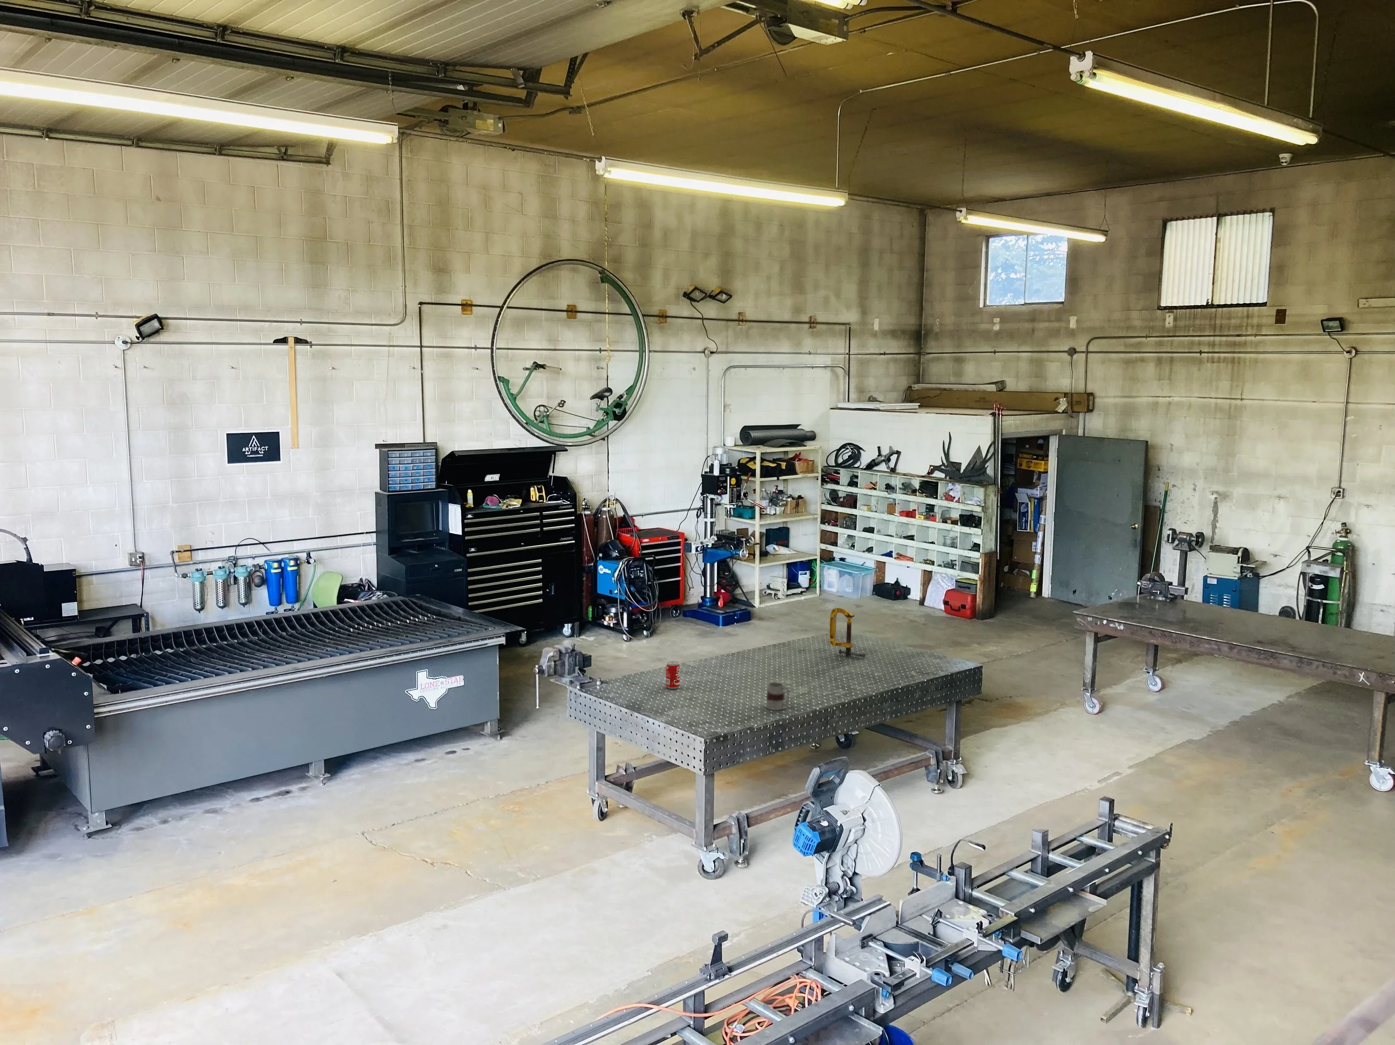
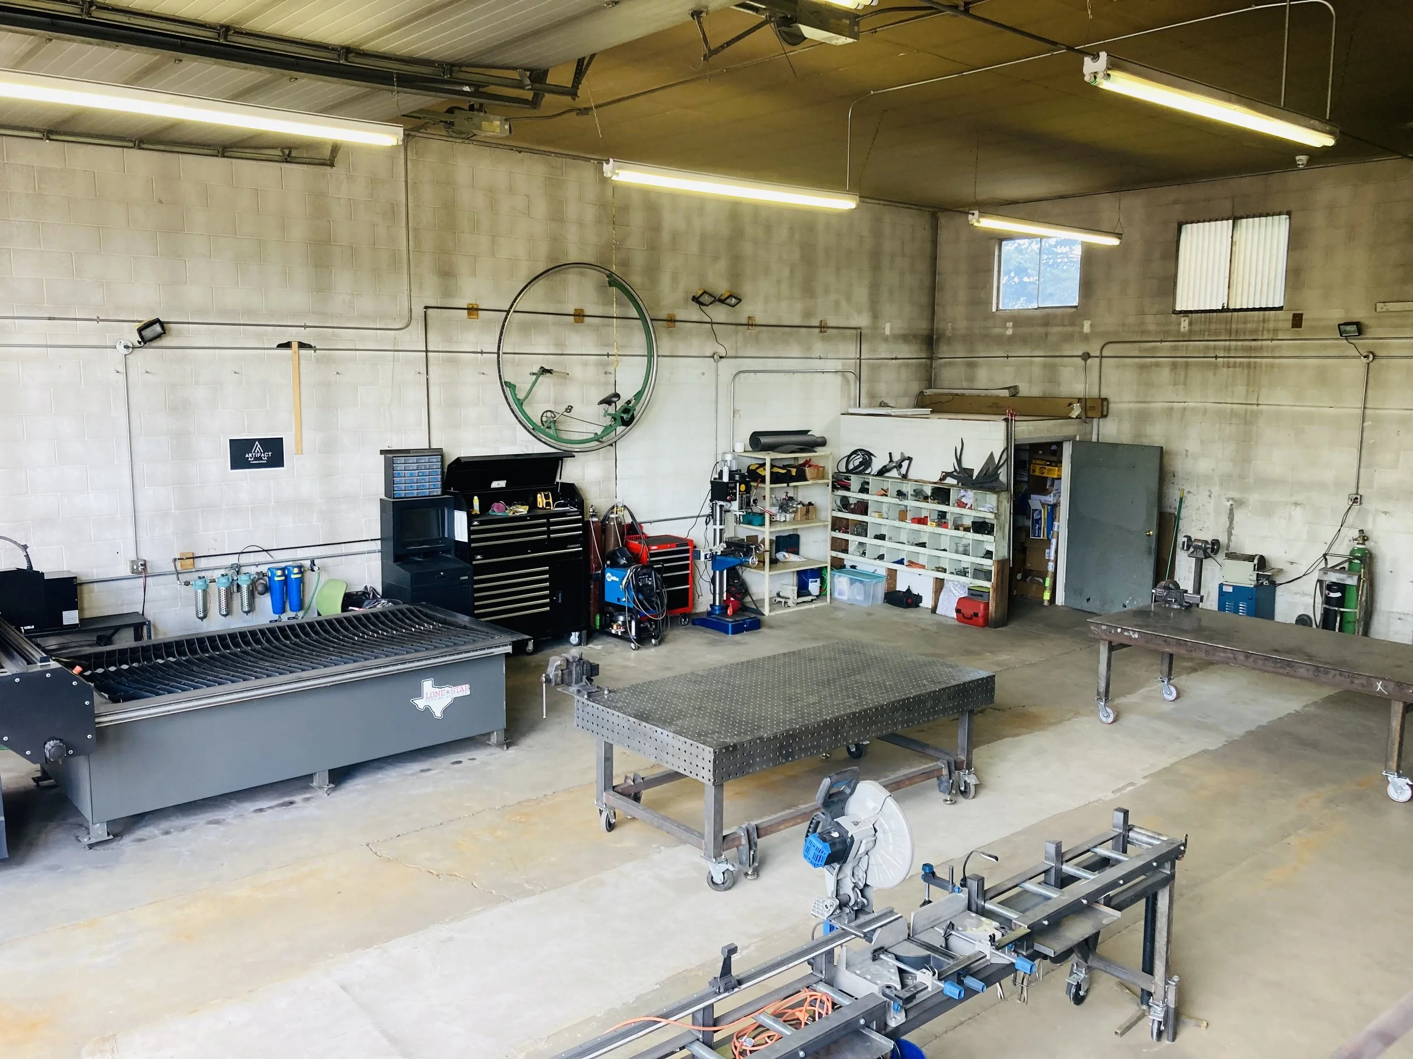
- mug [765,682,790,710]
- c-clamp [829,607,866,659]
- beverage can [666,661,680,689]
